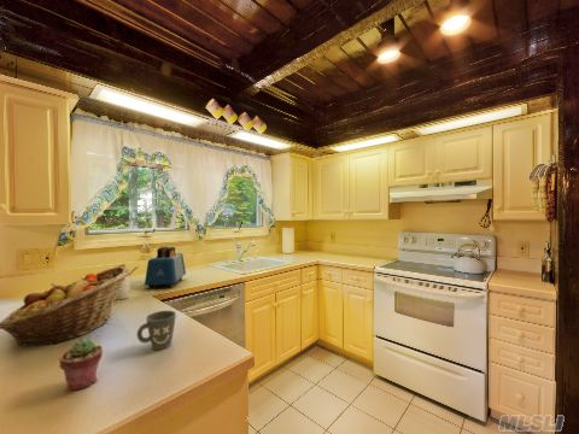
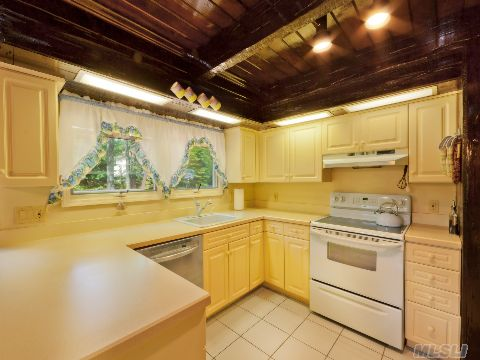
- mug [136,310,177,351]
- utensil holder [116,263,141,301]
- potted succulent [58,336,104,392]
- fruit basket [0,265,130,347]
- toaster [144,246,187,291]
